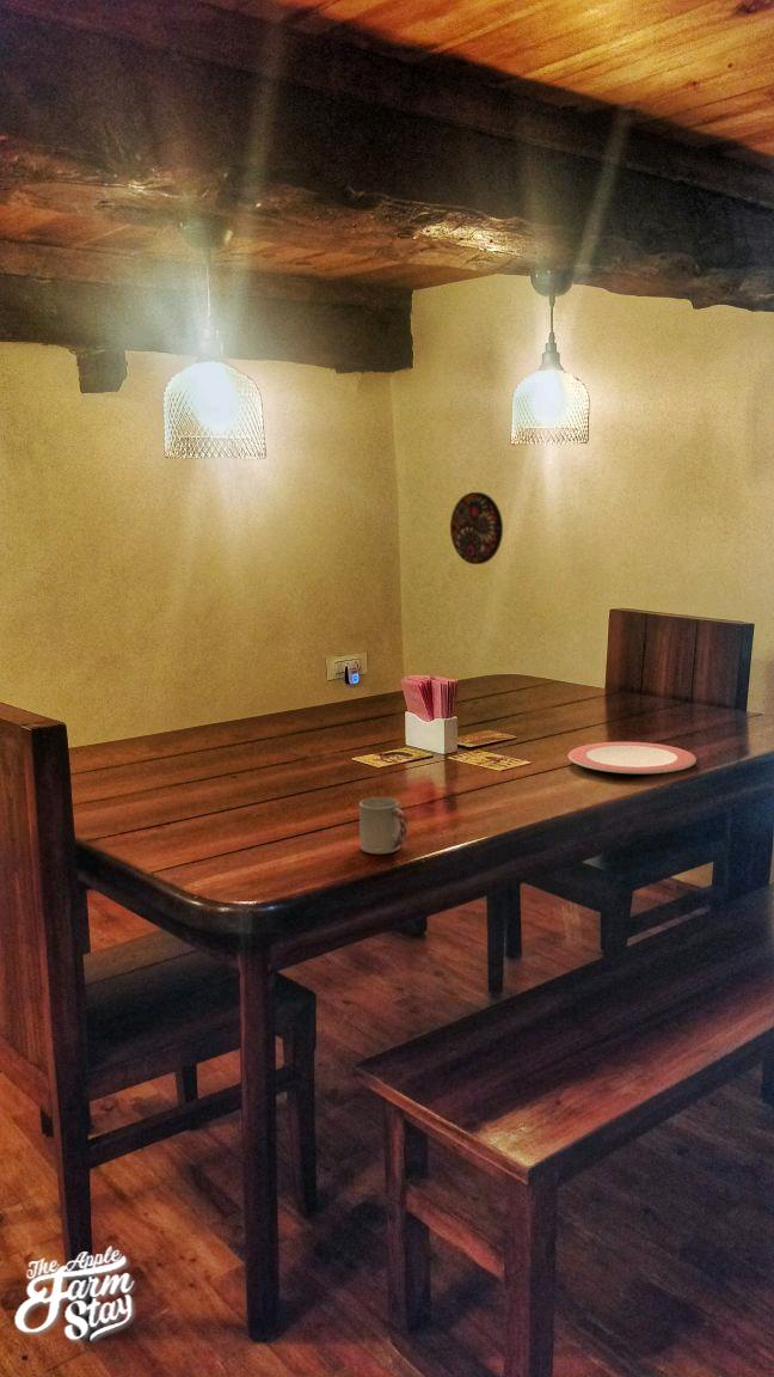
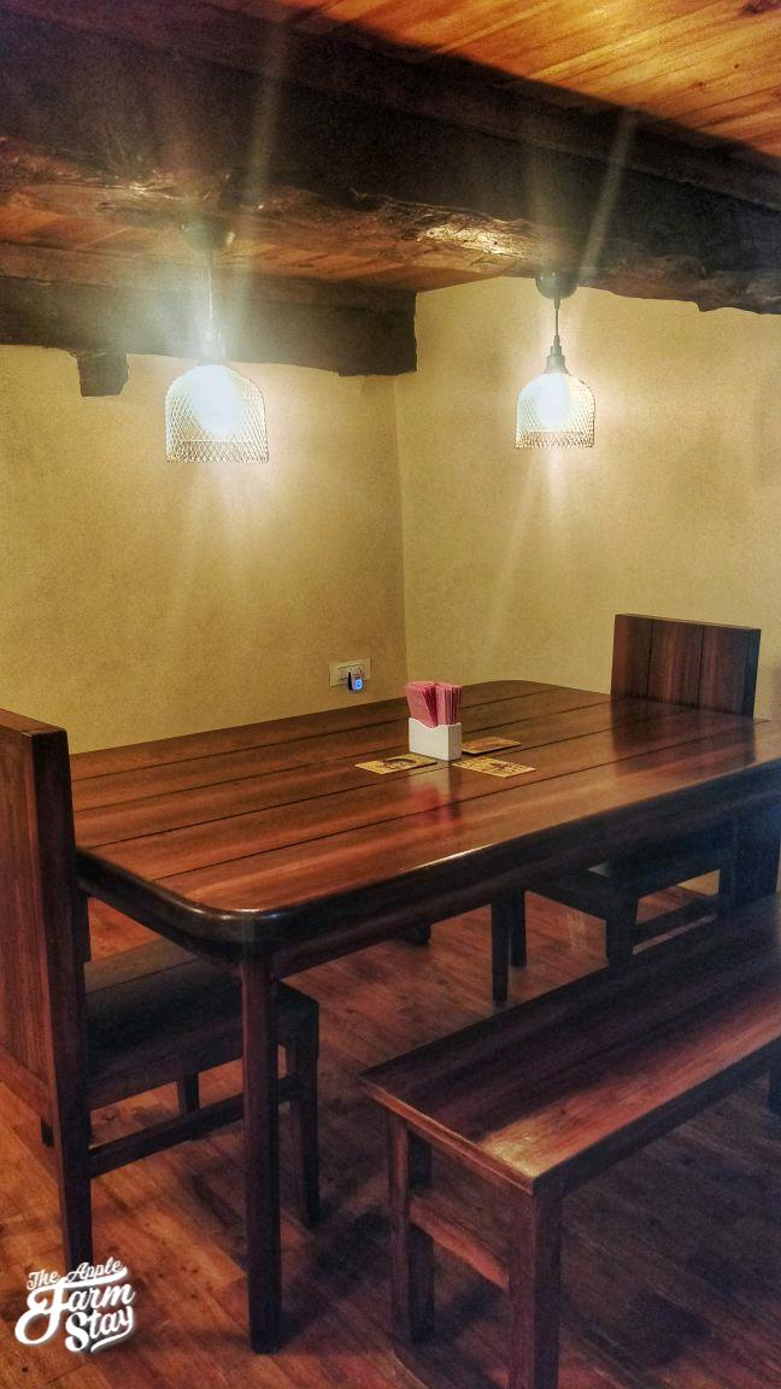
- decorative plate [449,491,504,565]
- plate [567,741,698,775]
- cup [358,796,408,855]
